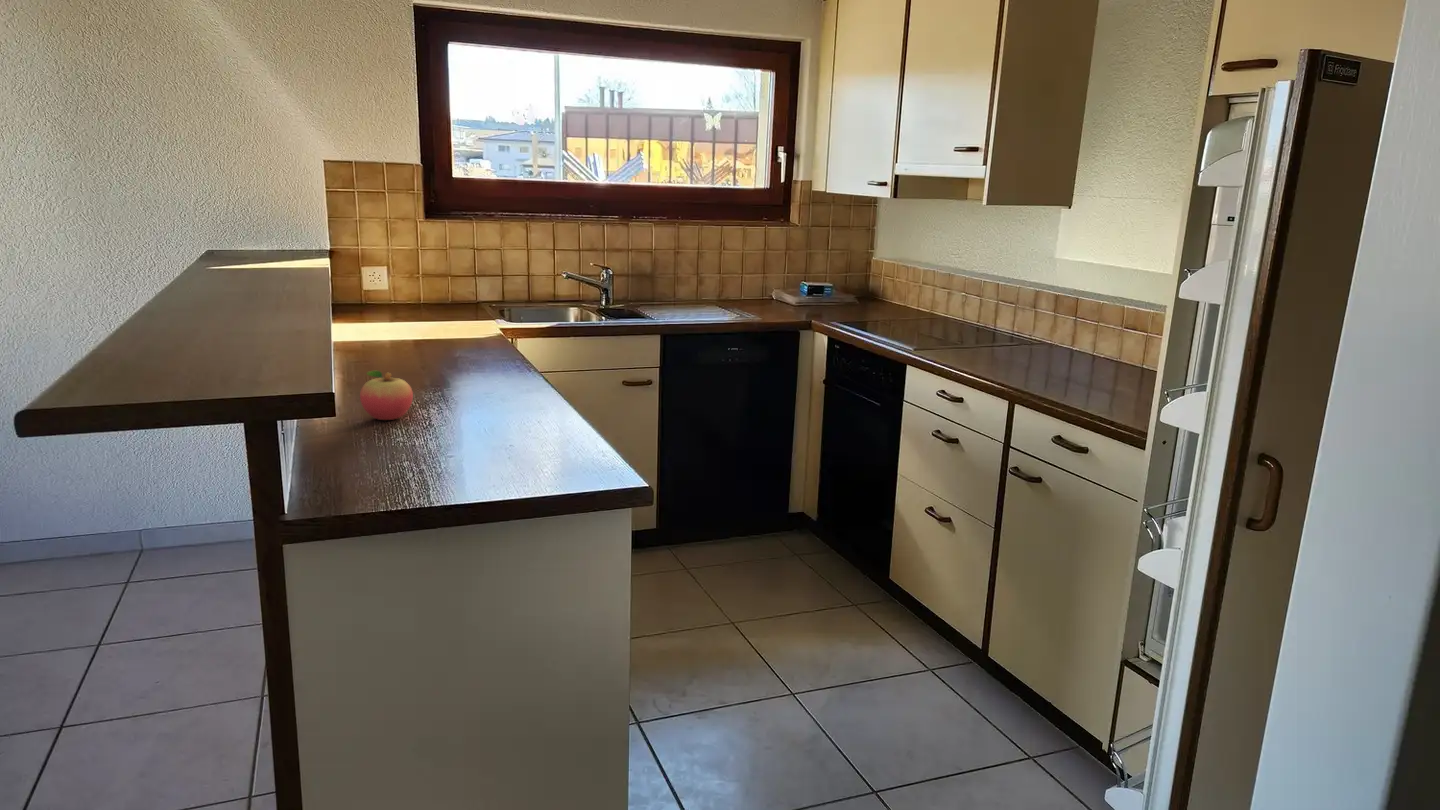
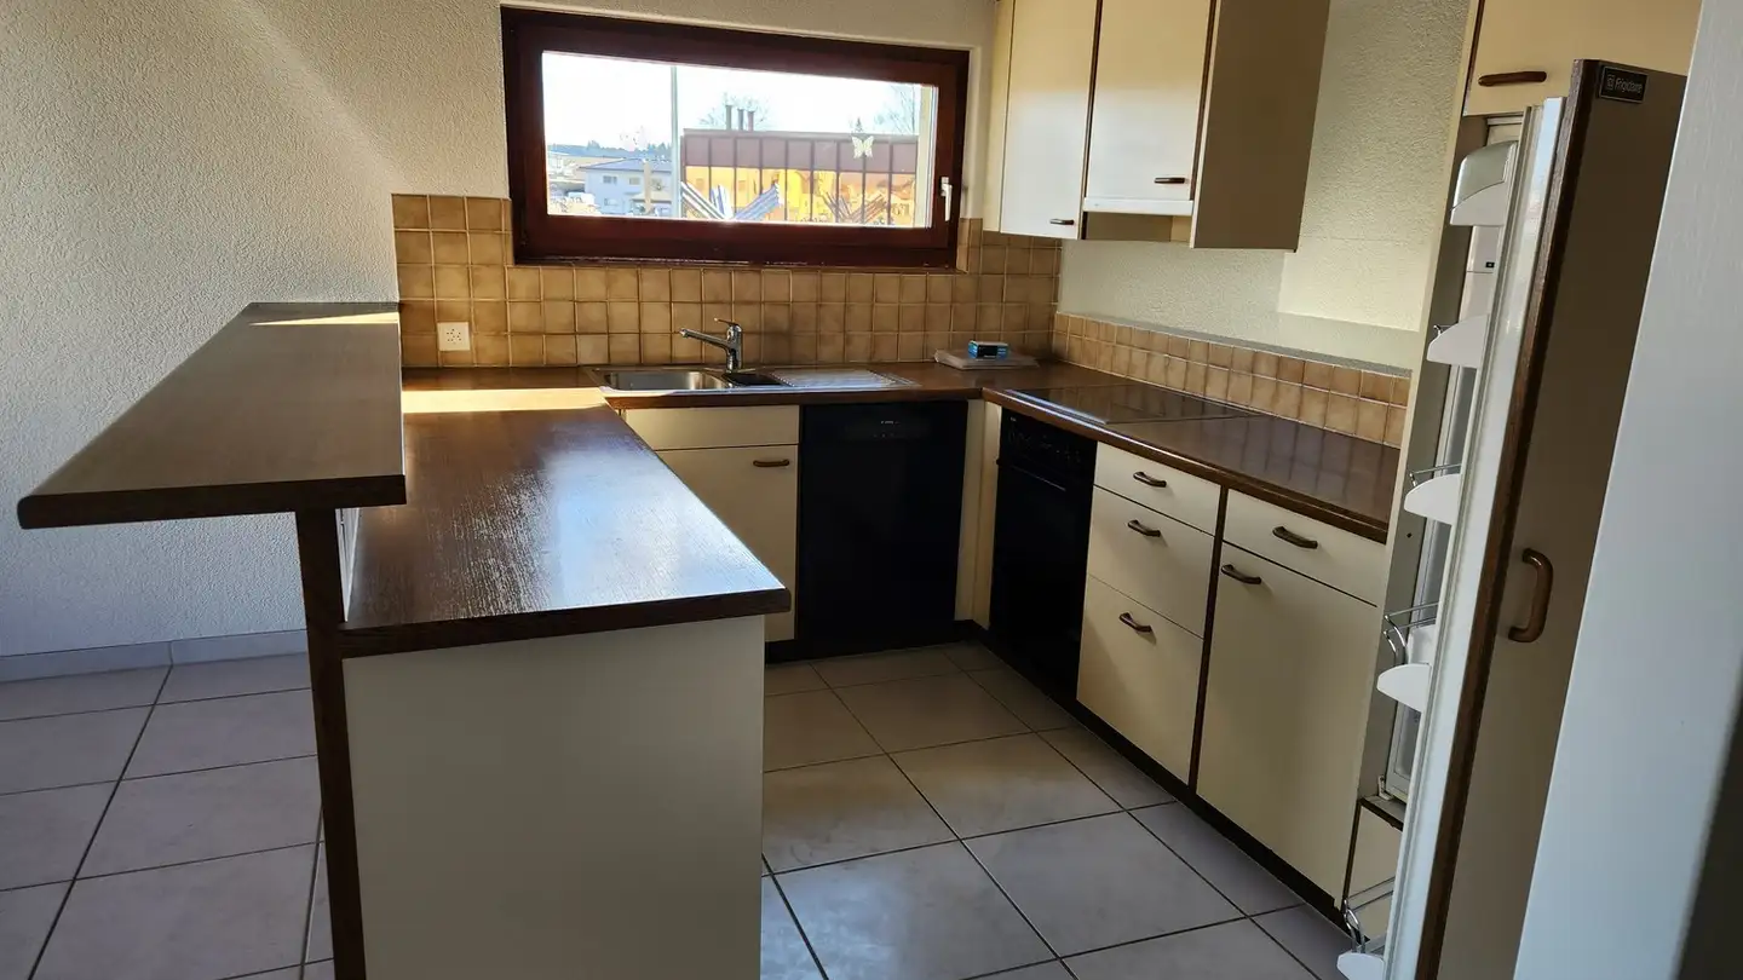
- fruit [359,370,414,421]
